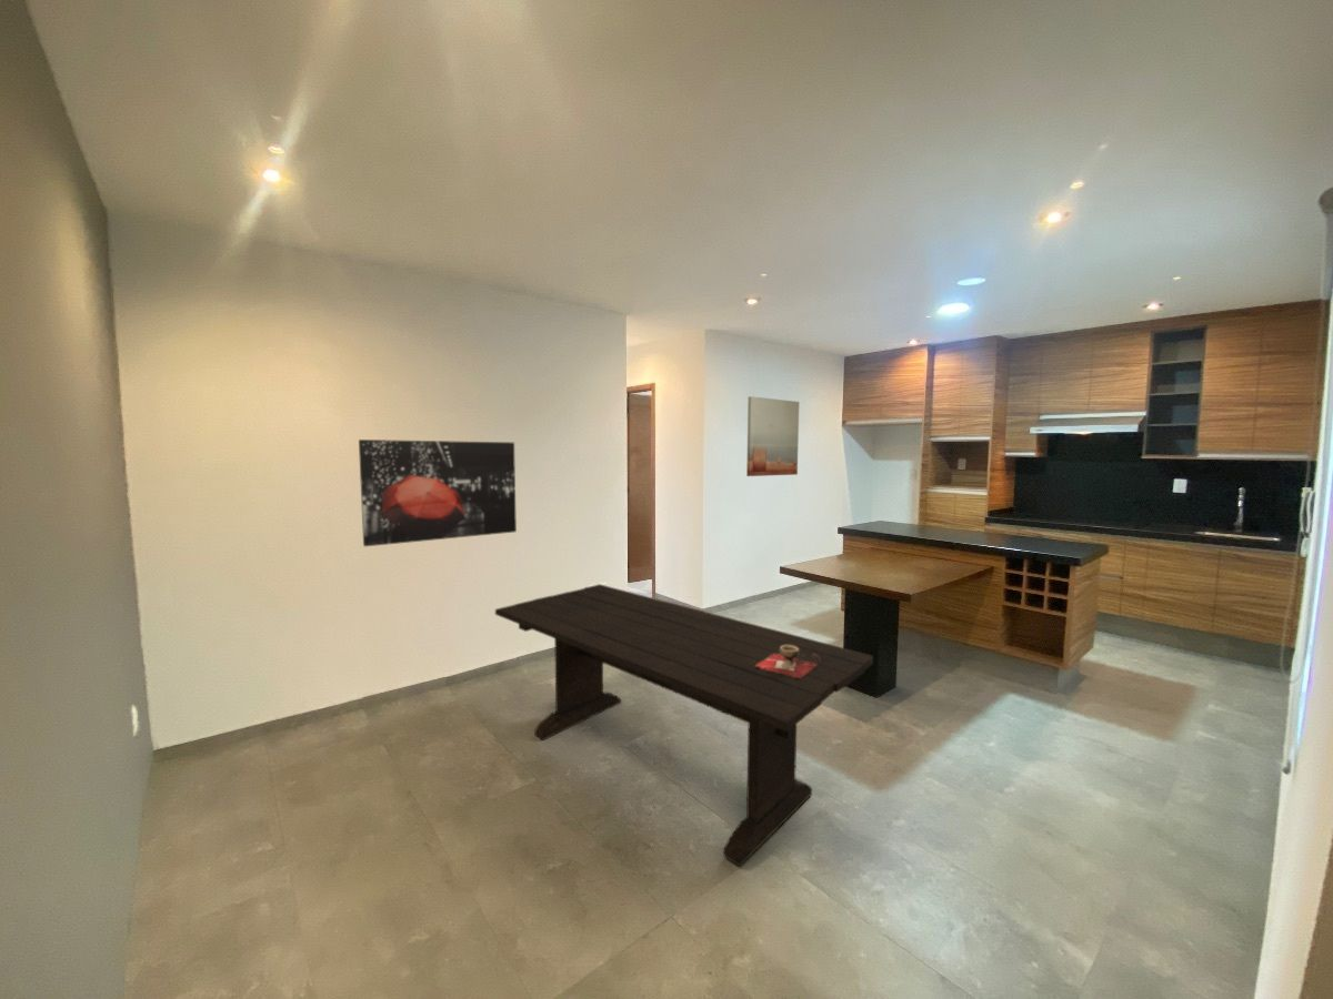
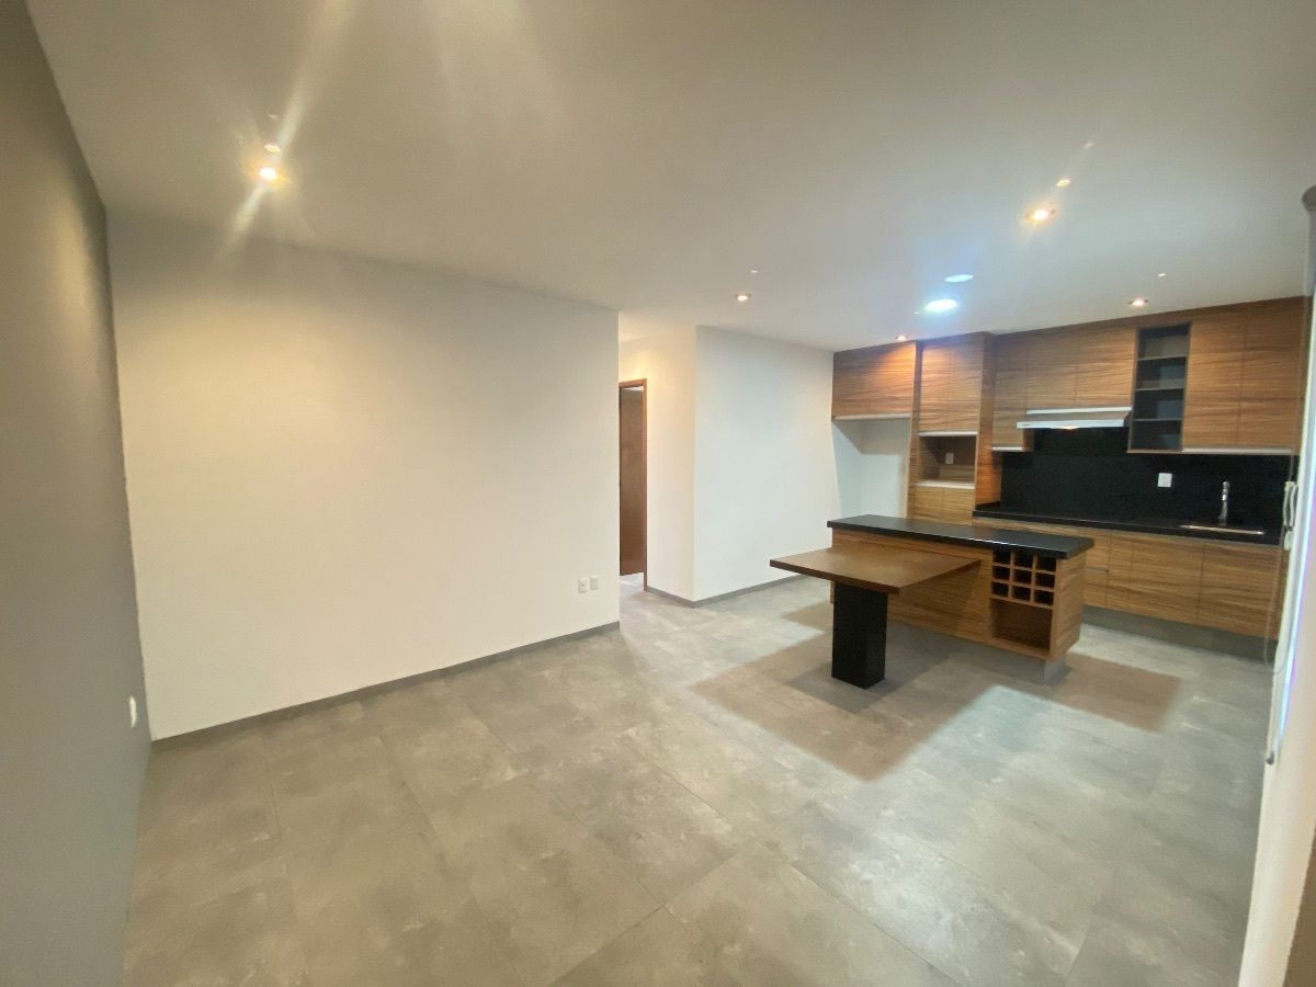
- wall art [358,438,518,547]
- wall art [745,395,800,477]
- dining table [494,583,874,867]
- decorative bowl [756,645,820,677]
